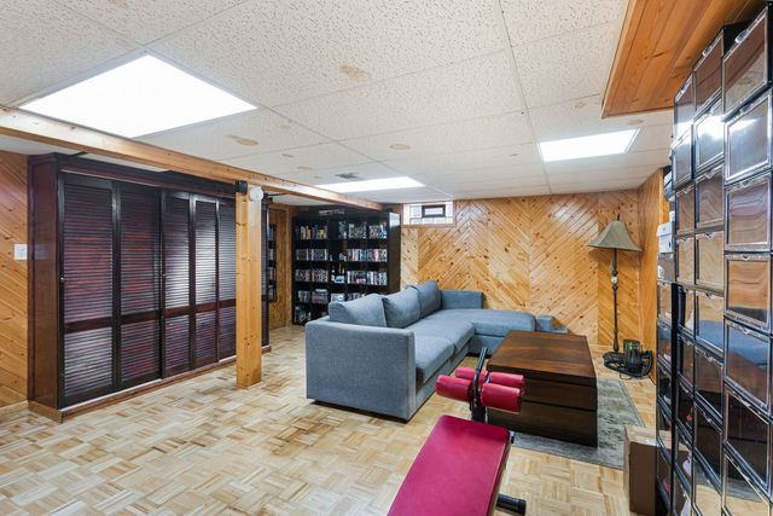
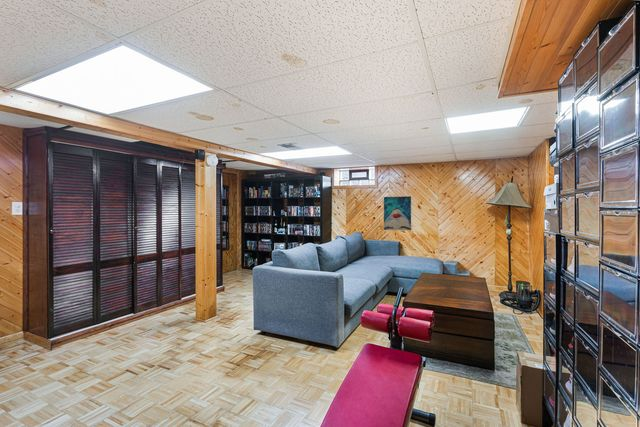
+ wall art [383,195,412,231]
